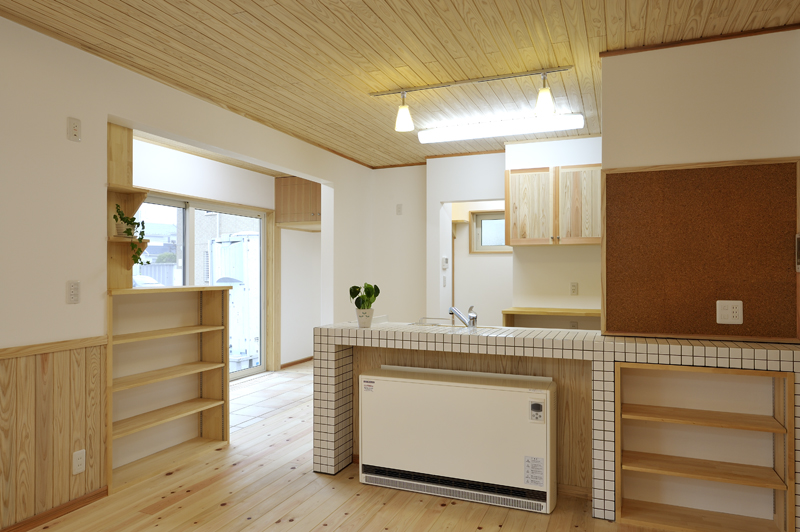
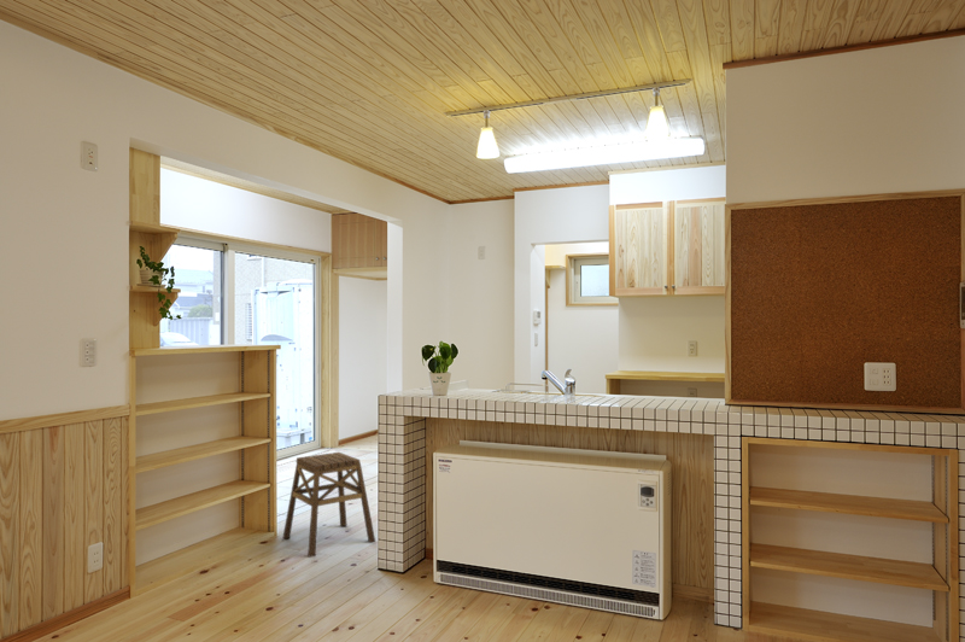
+ stool [282,451,376,559]
